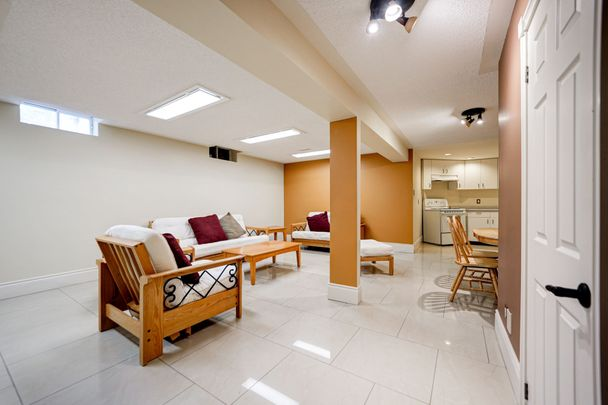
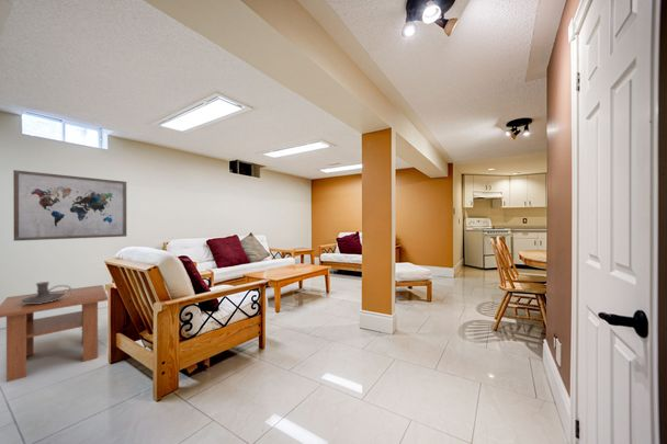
+ candle holder [21,281,72,304]
+ wall art [12,169,127,242]
+ coffee table [0,284,109,384]
